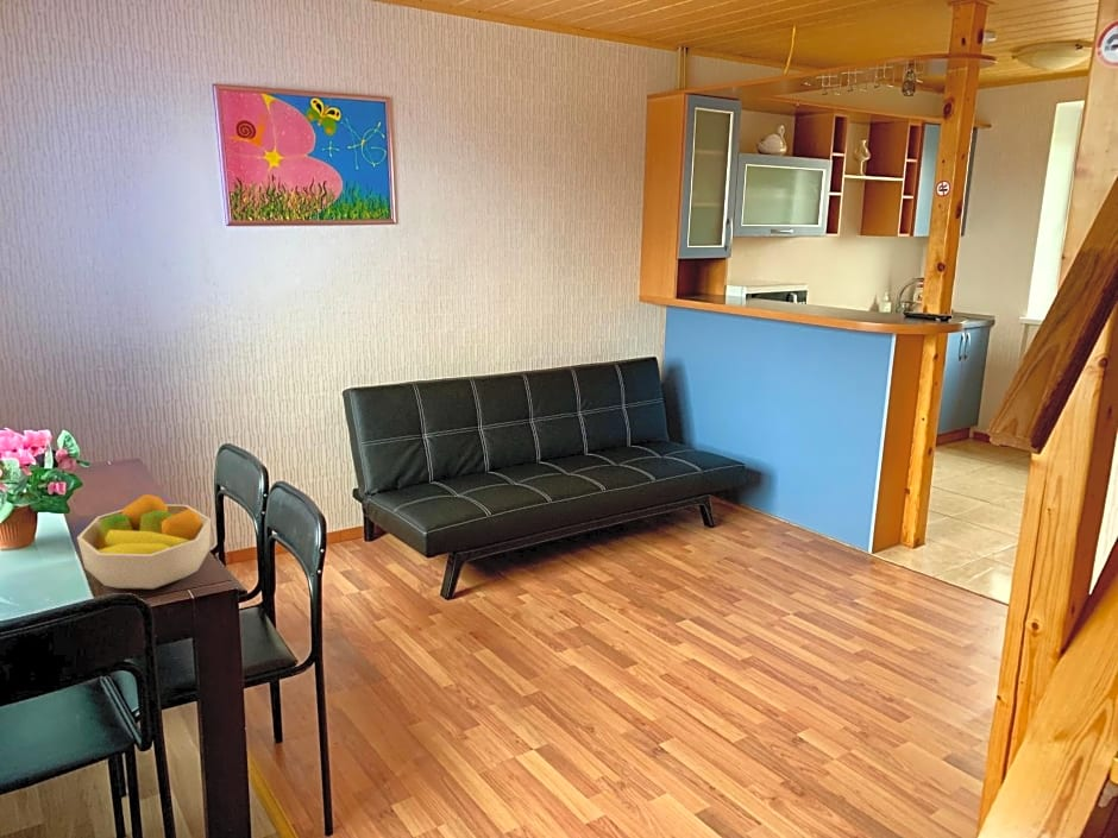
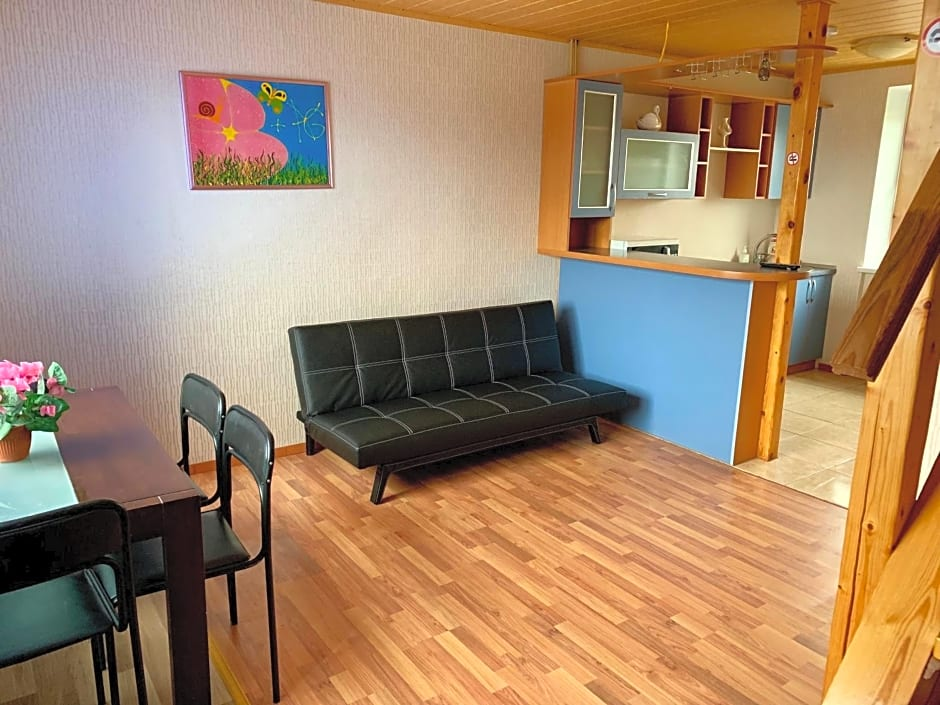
- fruit bowl [76,493,212,591]
